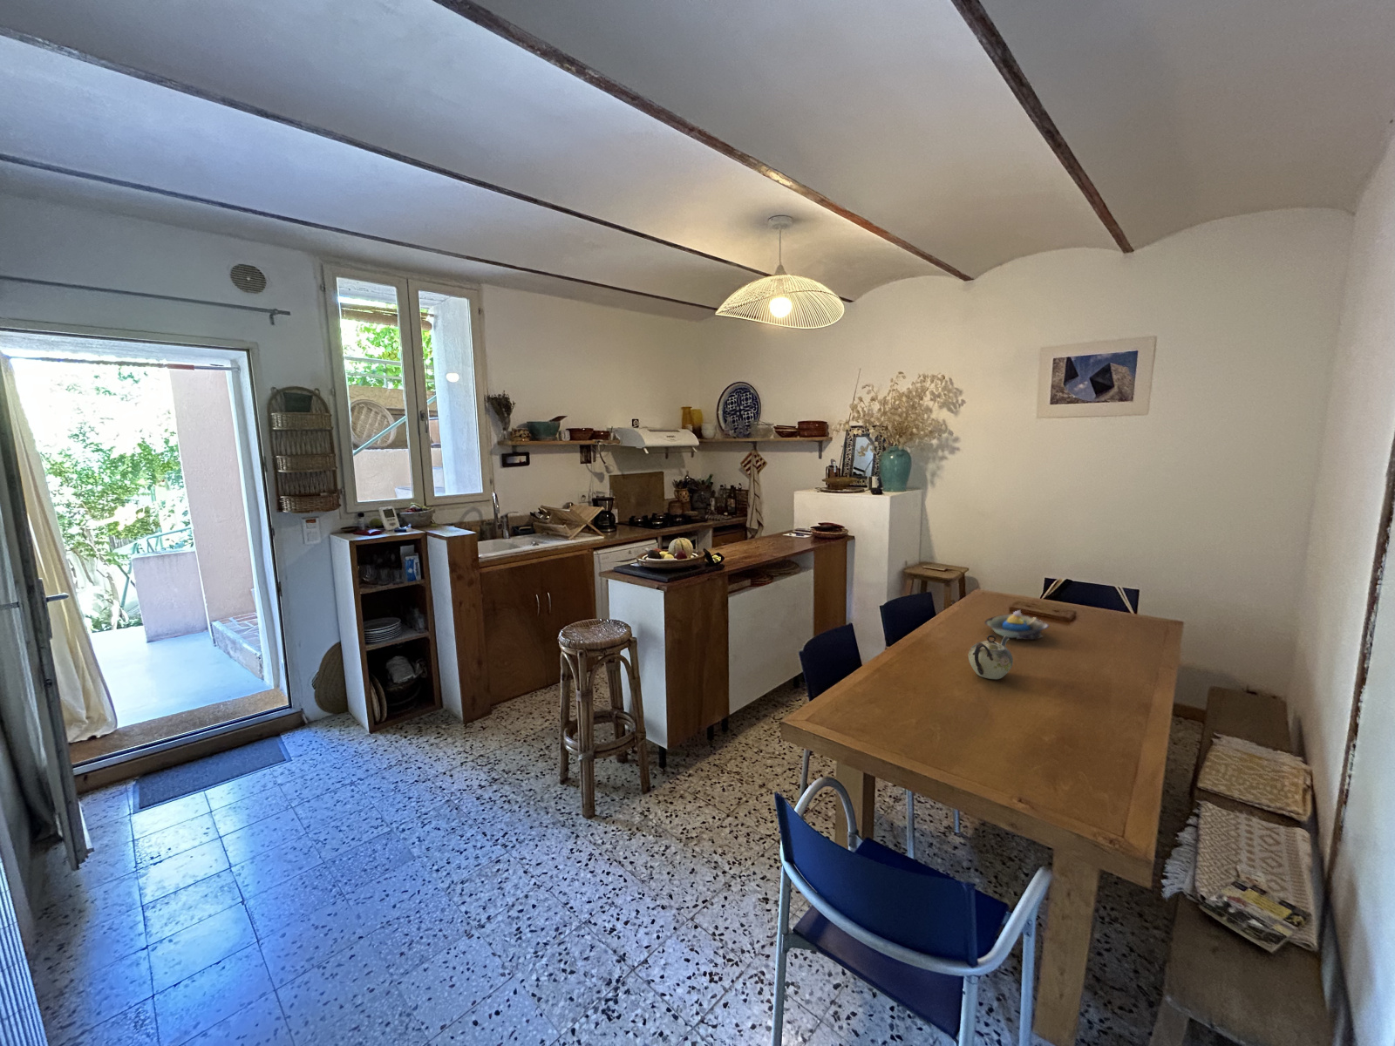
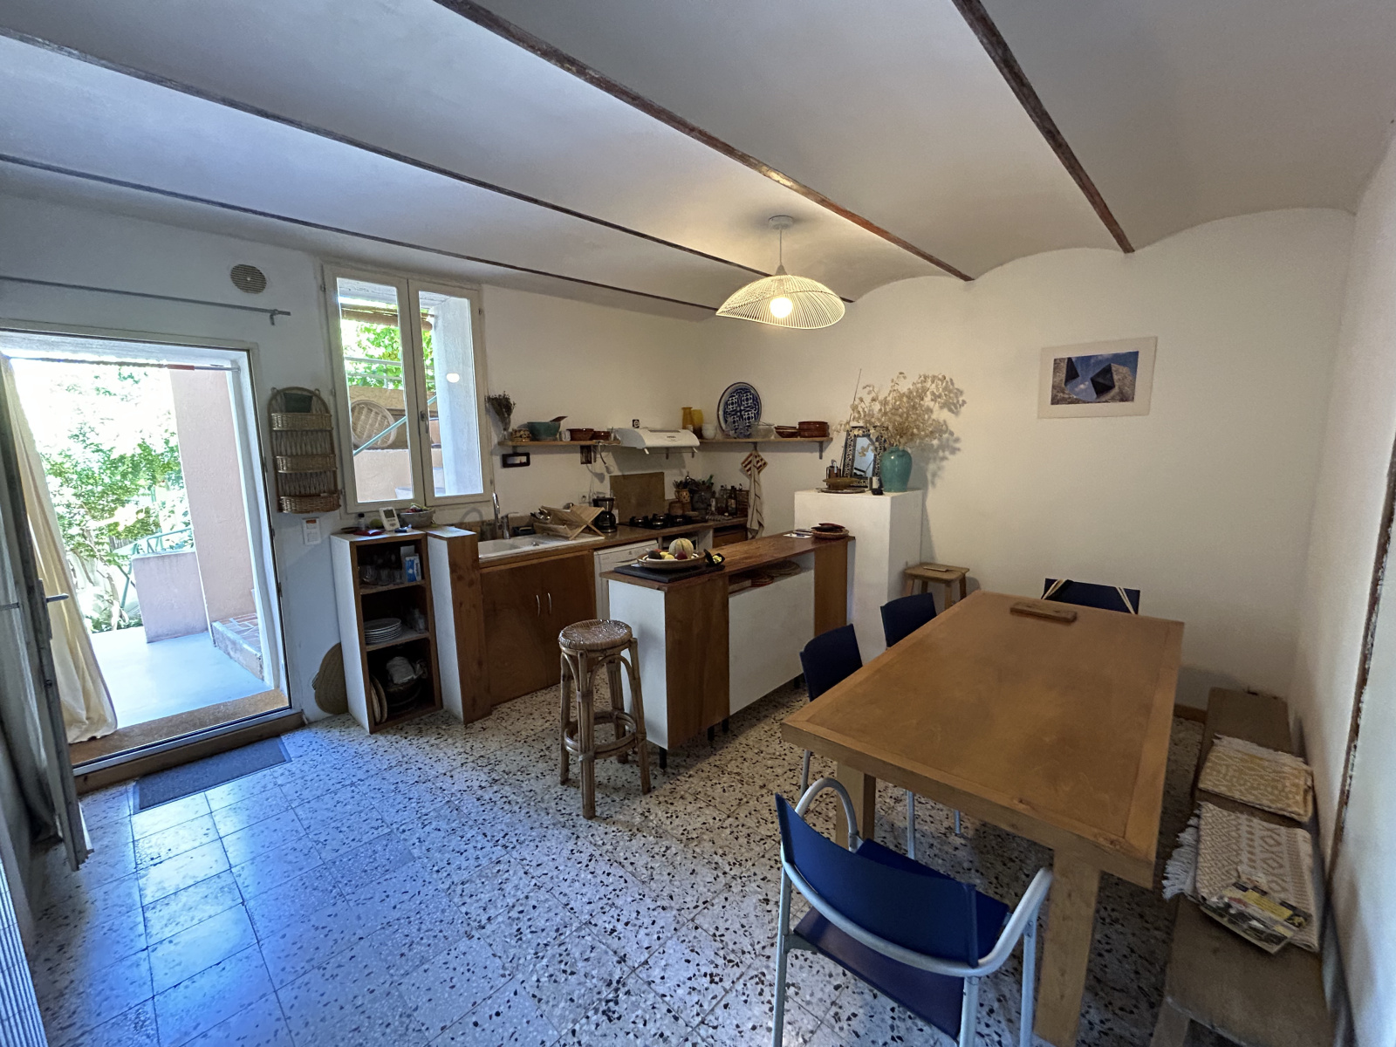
- decorative bowl [983,610,1050,641]
- teapot [968,634,1014,680]
